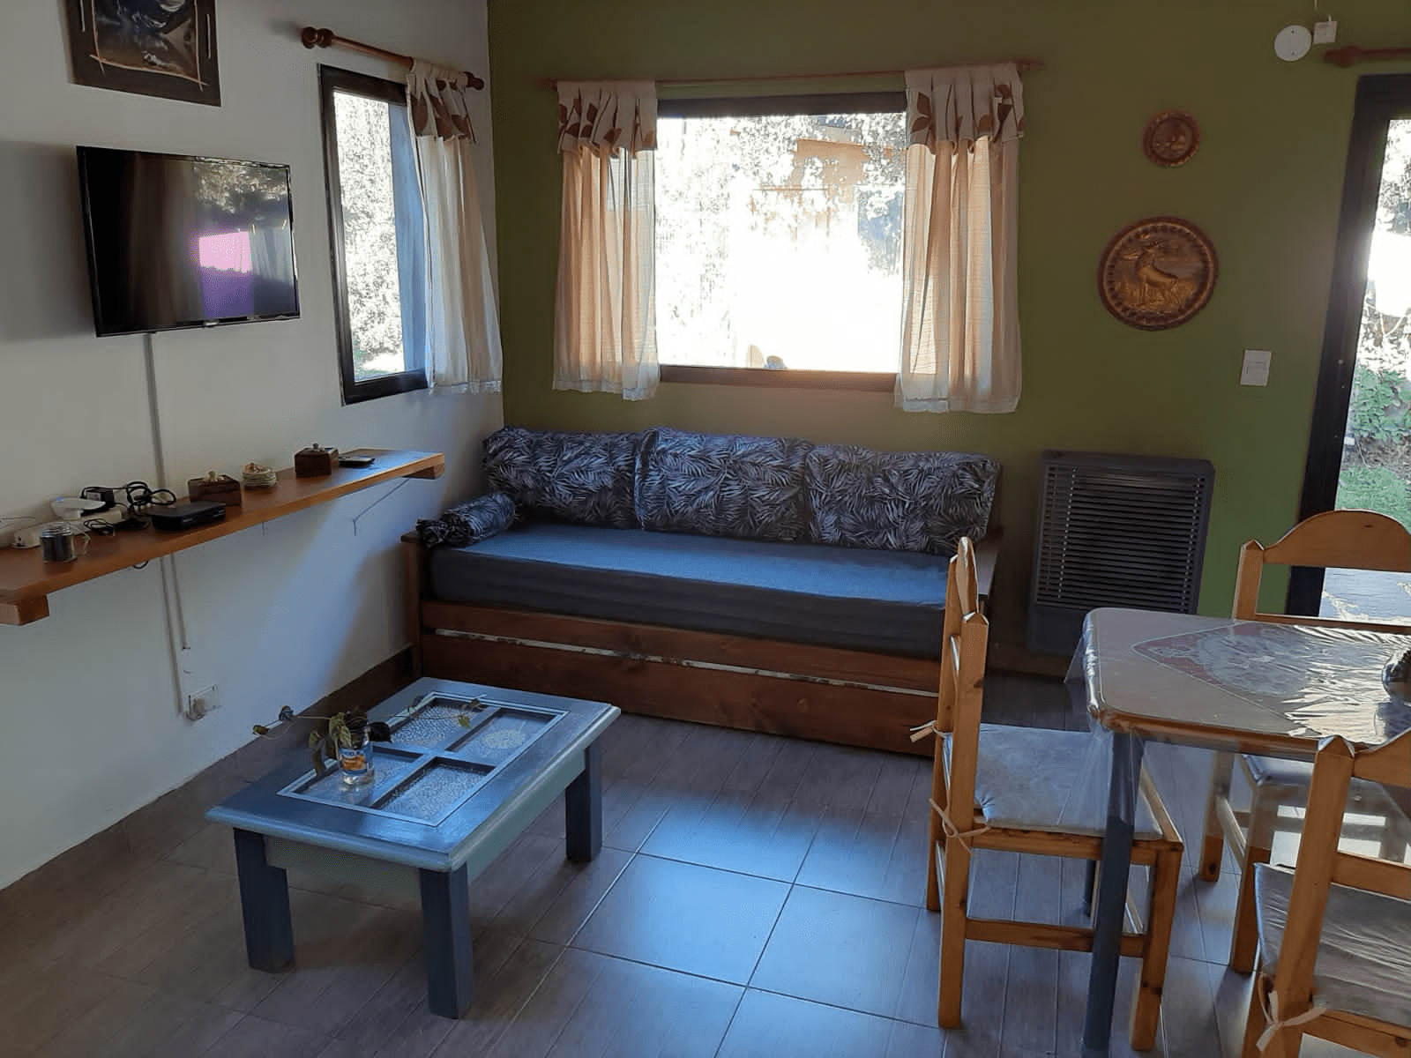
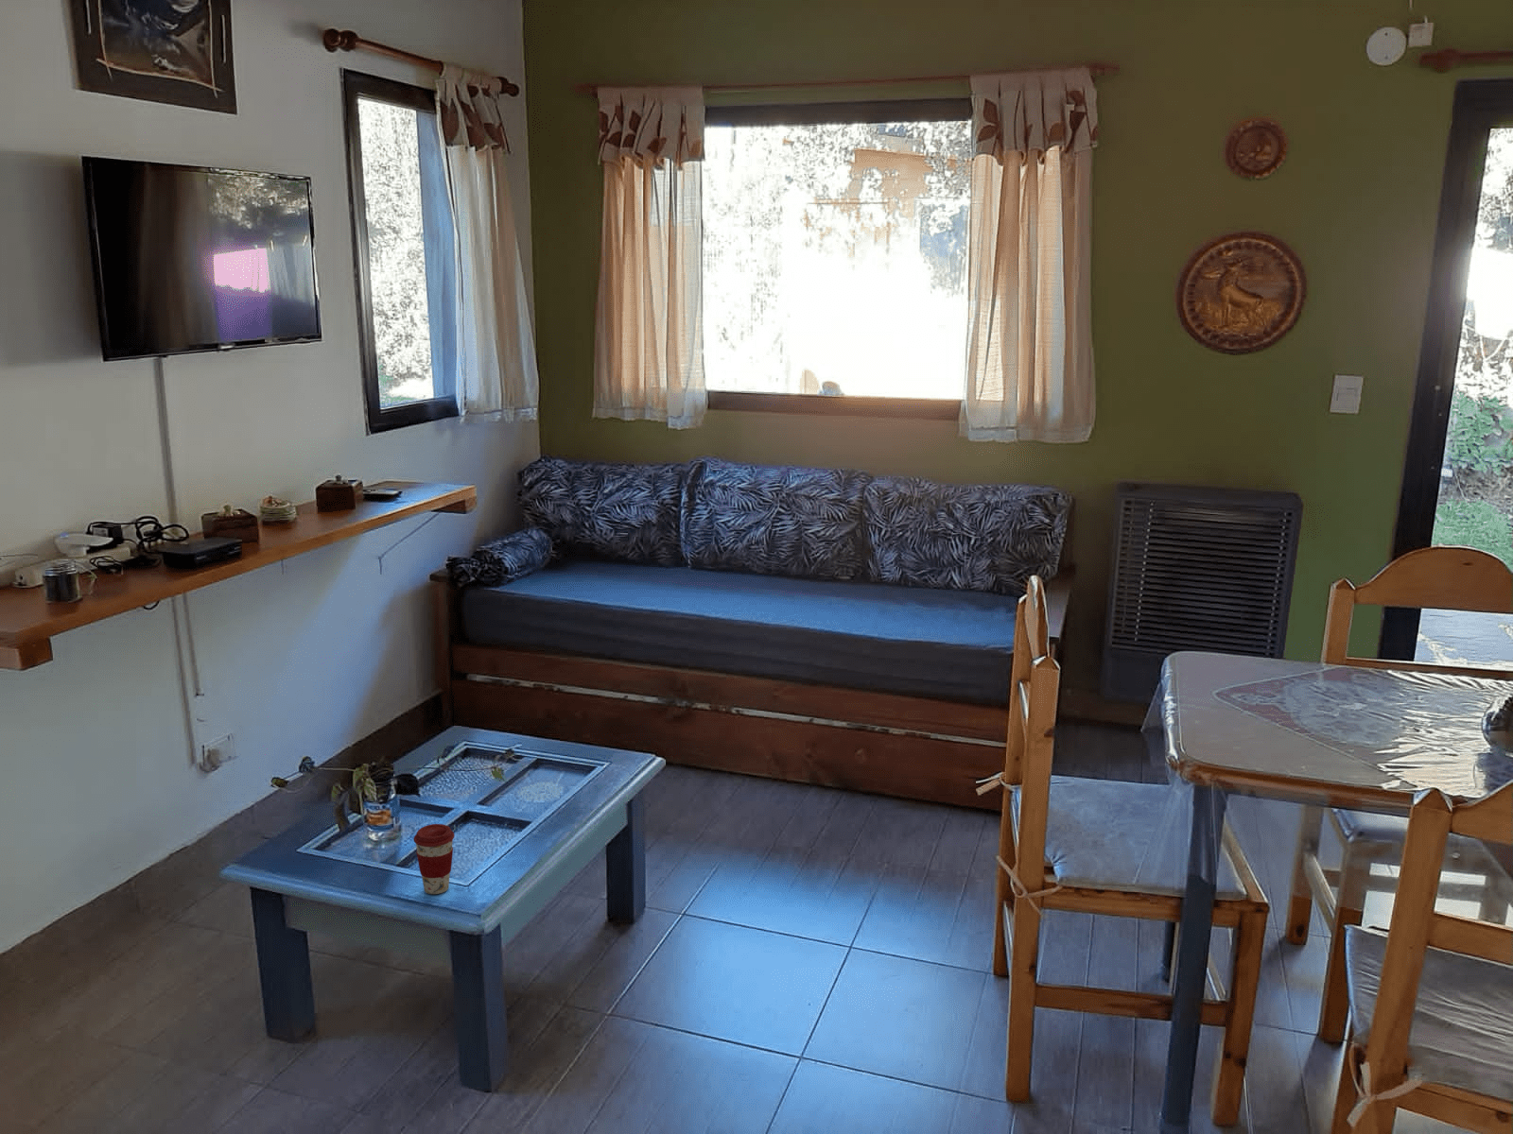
+ coffee cup [412,823,456,895]
